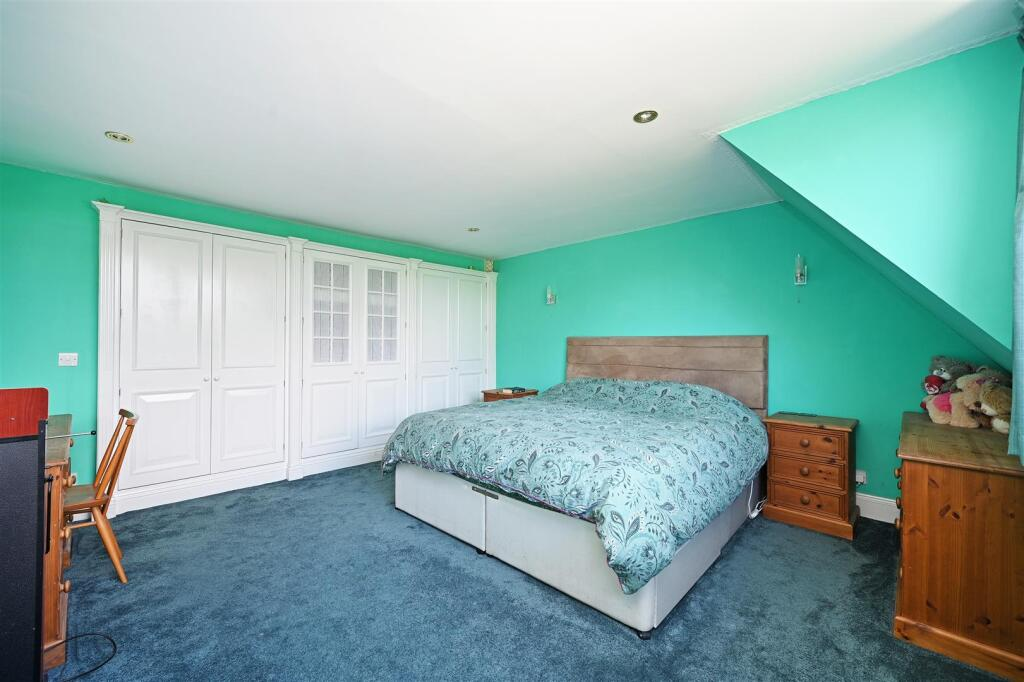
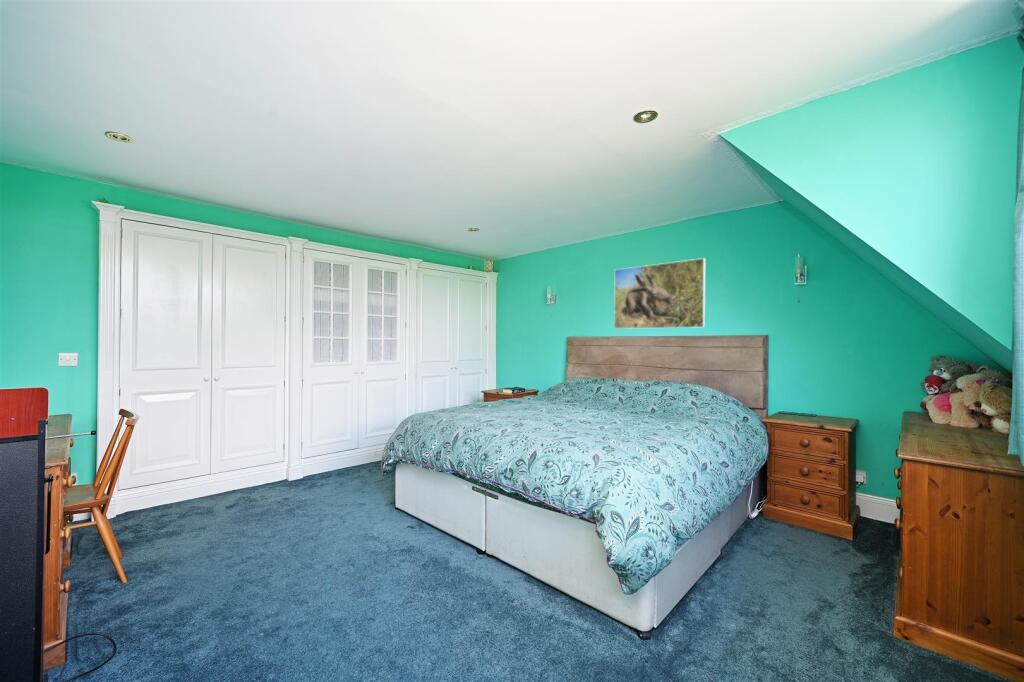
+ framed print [613,257,706,330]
